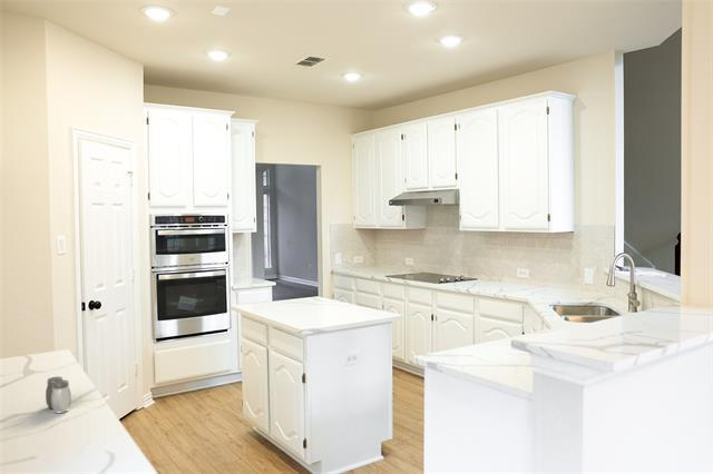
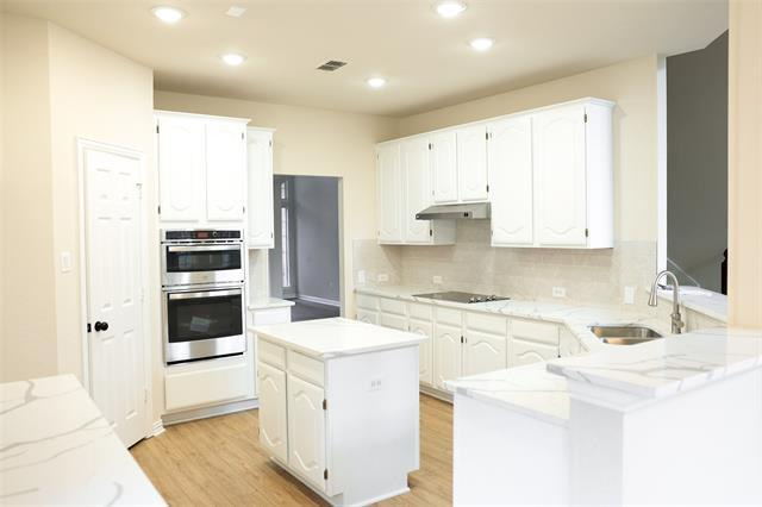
- salt and pepper shaker [45,376,72,414]
